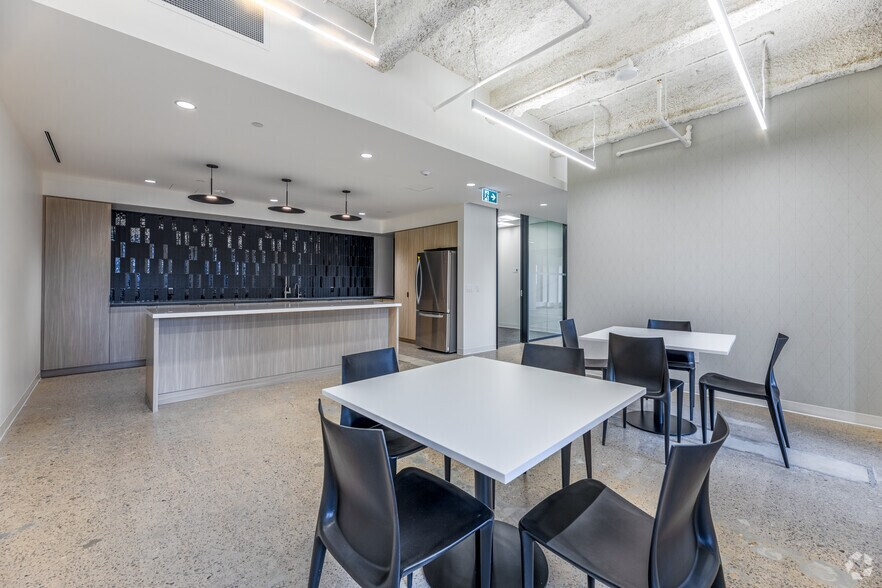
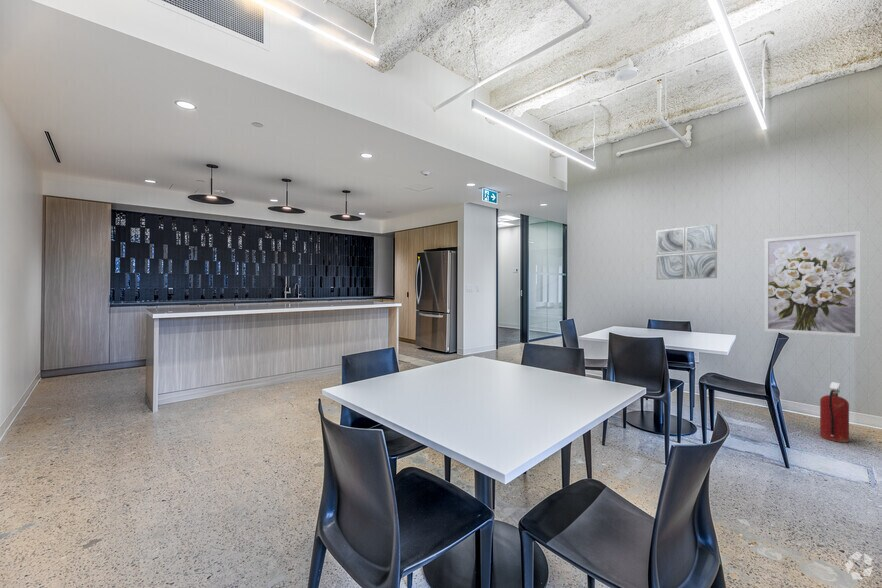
+ wall art [763,230,861,338]
+ fire extinguisher [819,381,850,443]
+ wall art [656,223,718,281]
